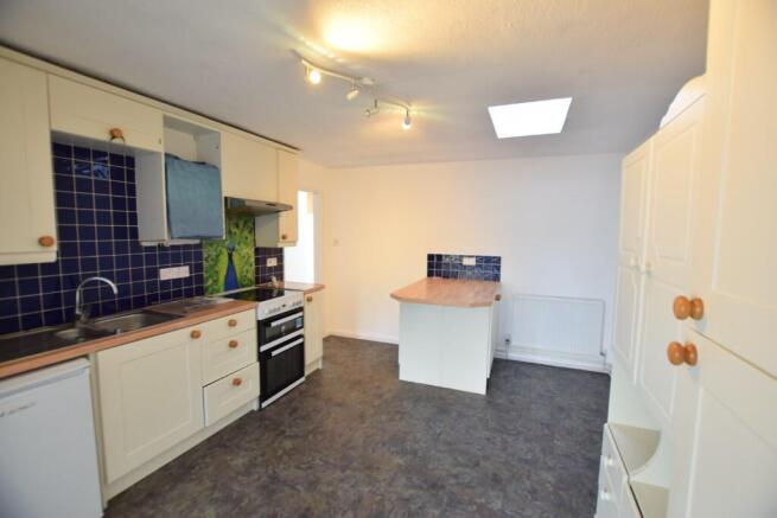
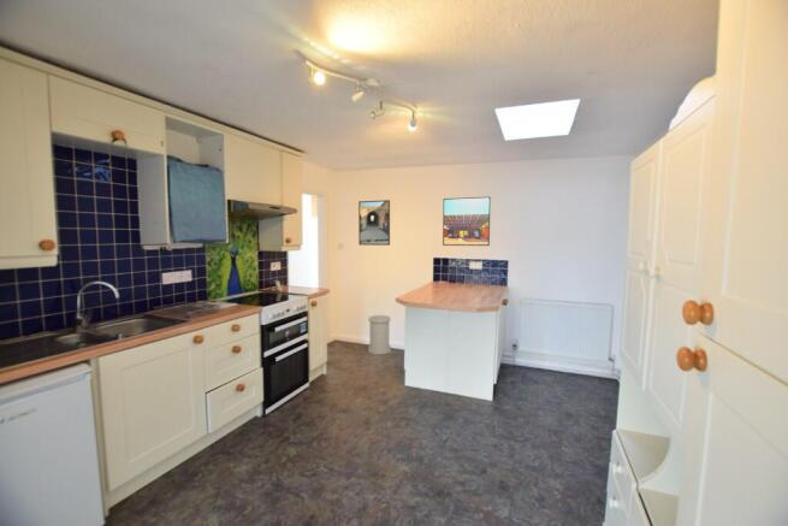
+ trash can [367,314,392,355]
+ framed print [357,199,391,247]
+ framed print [442,195,492,247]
